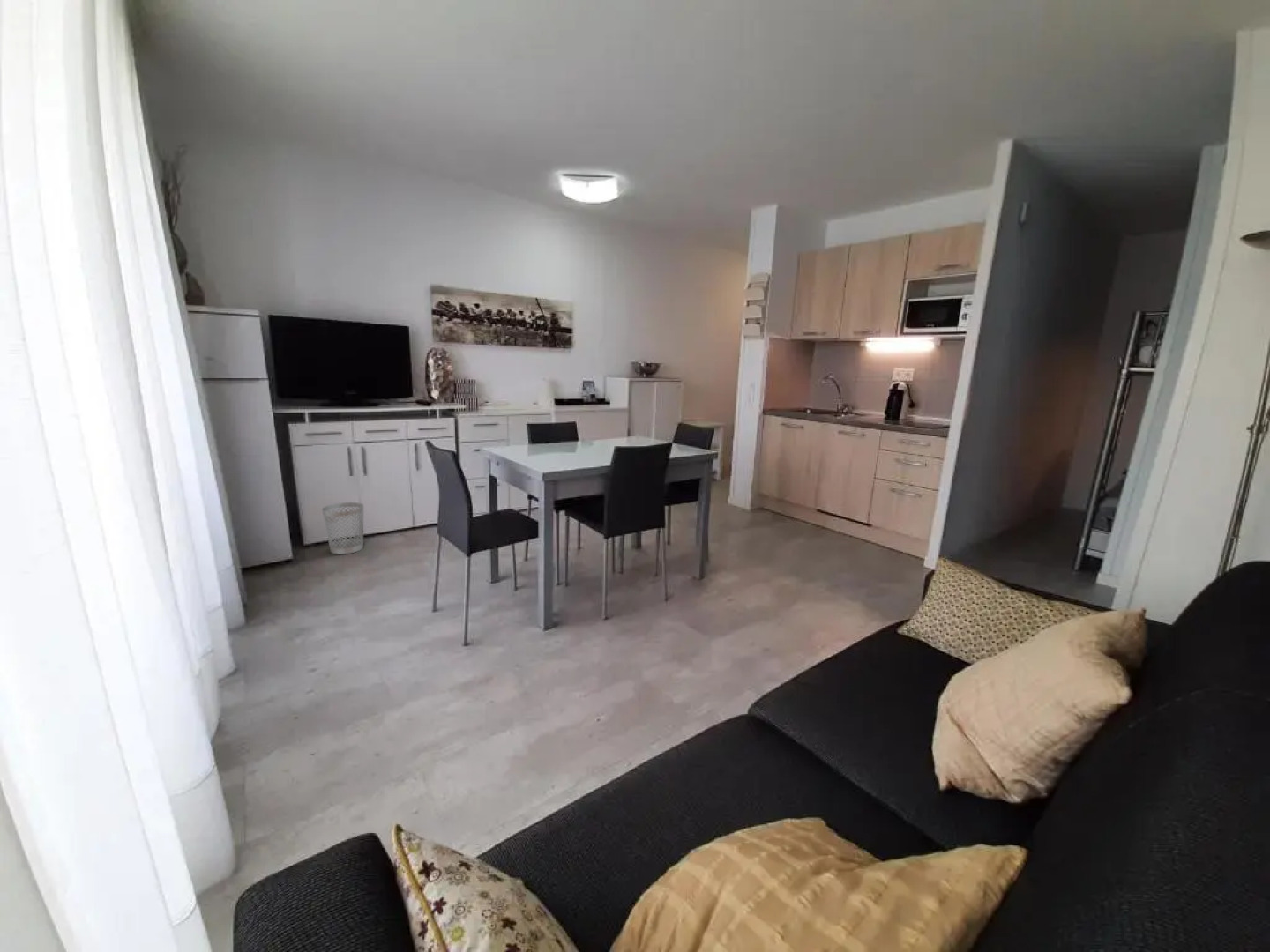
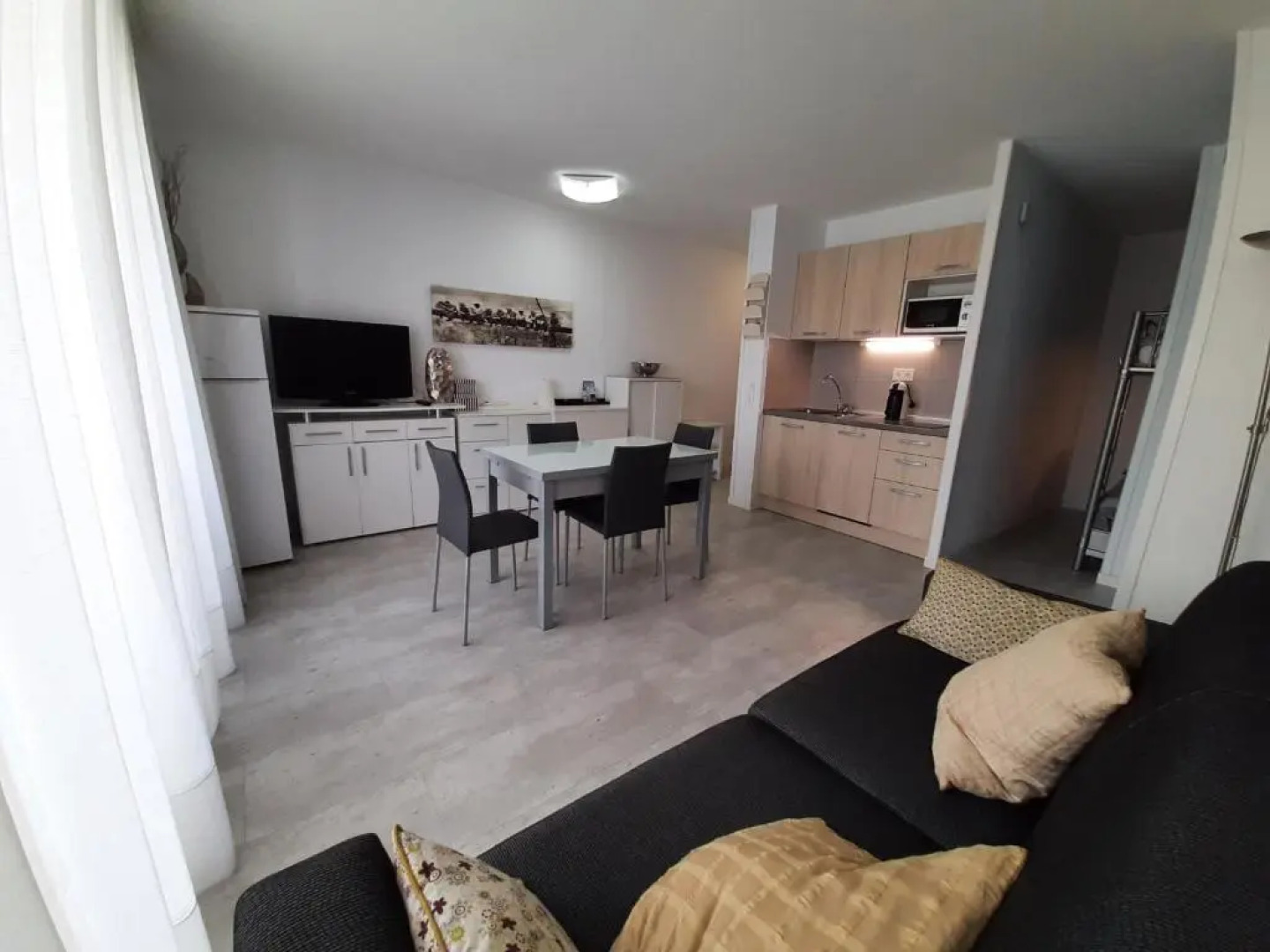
- wastebasket [321,502,364,555]
